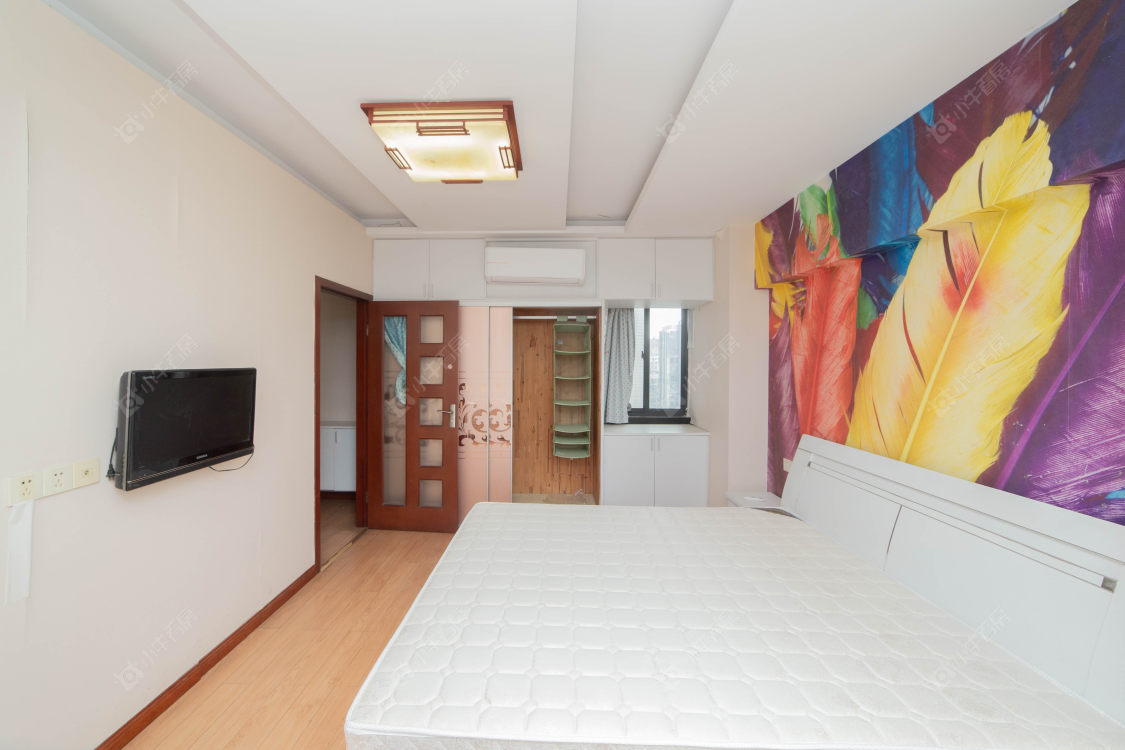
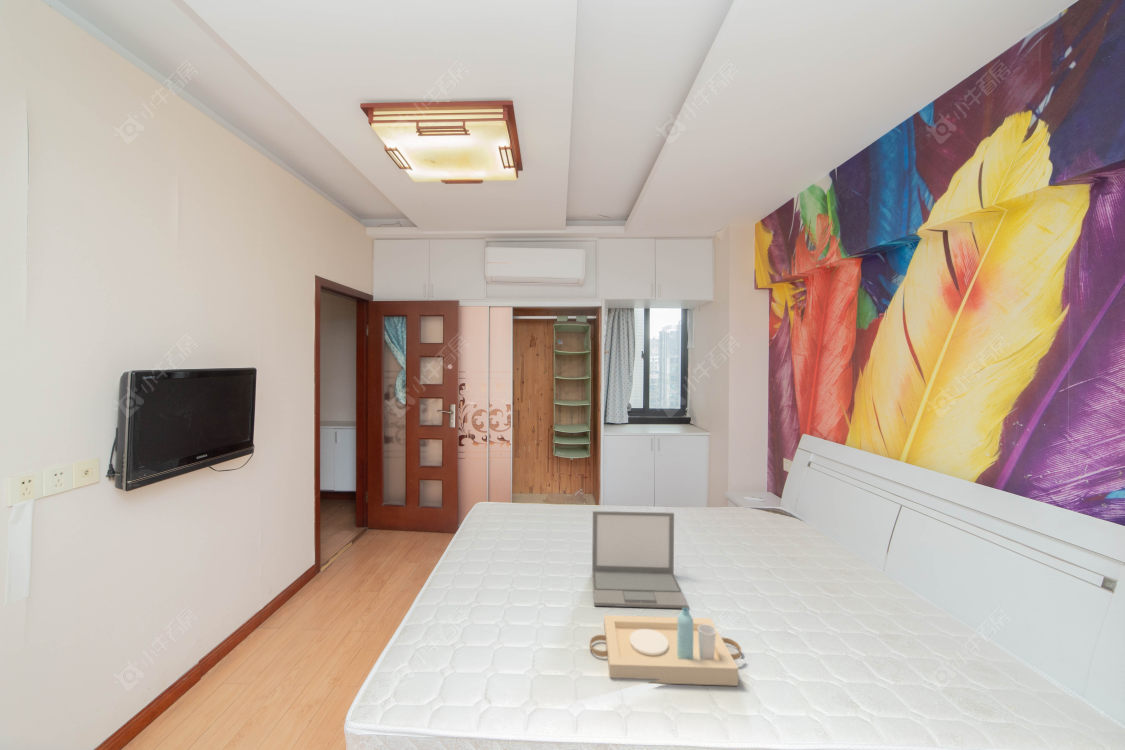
+ laptop [591,510,690,609]
+ serving tray [589,608,742,687]
